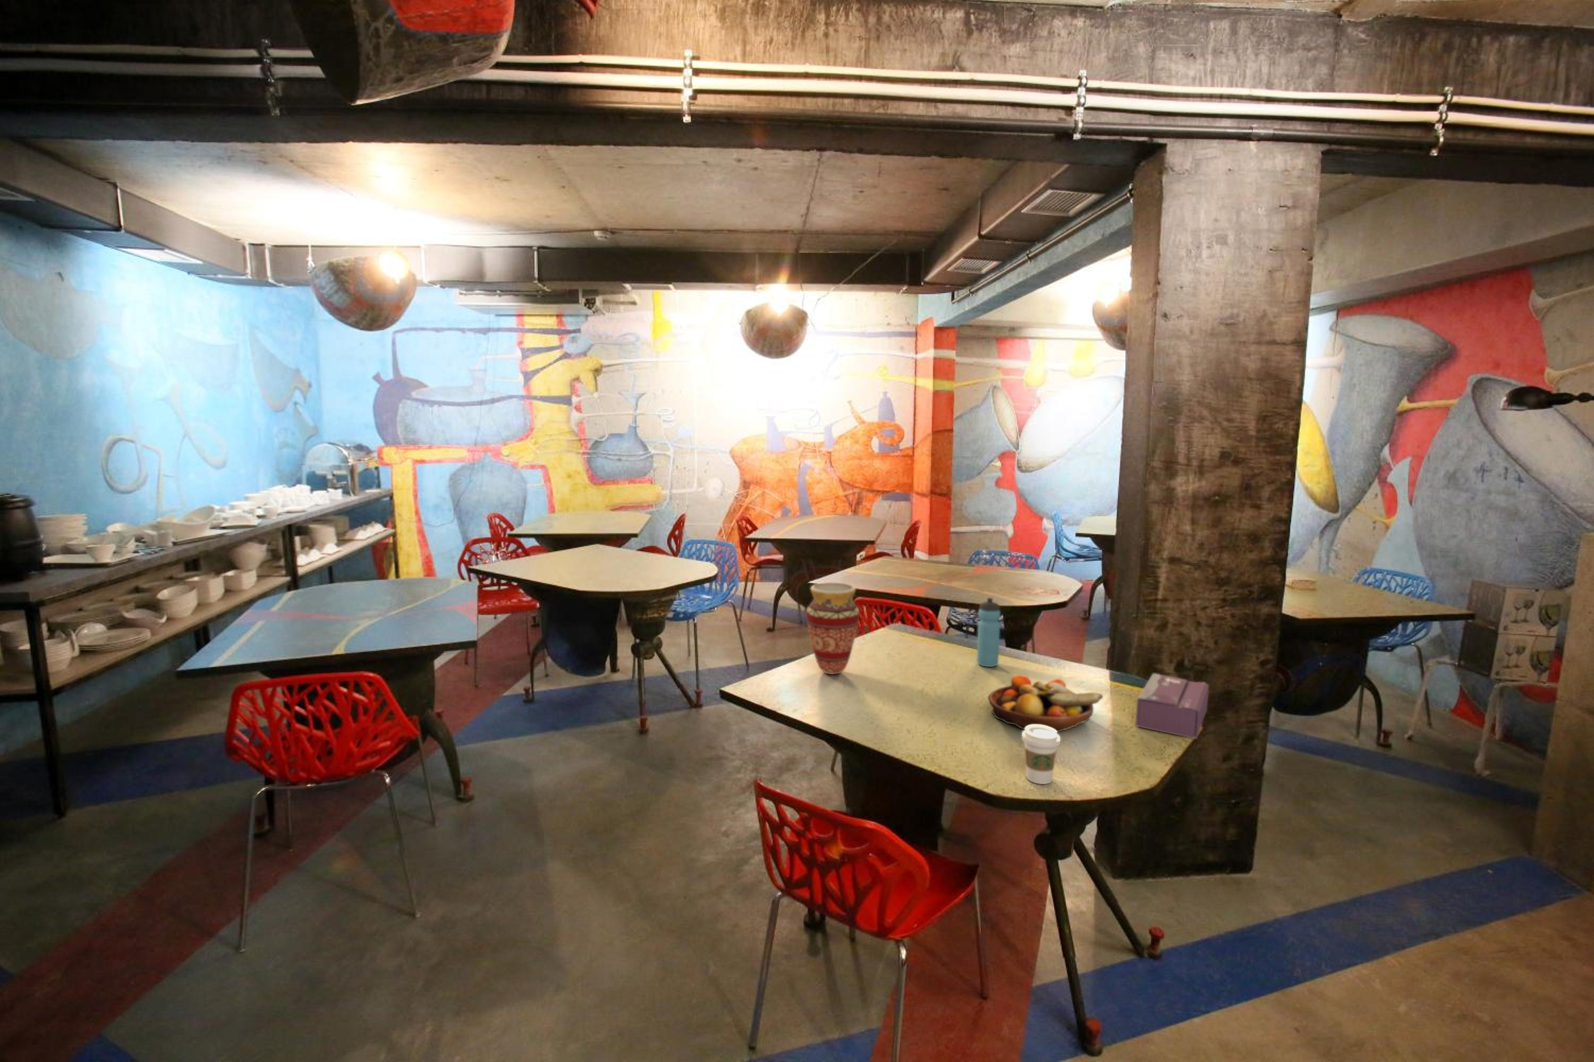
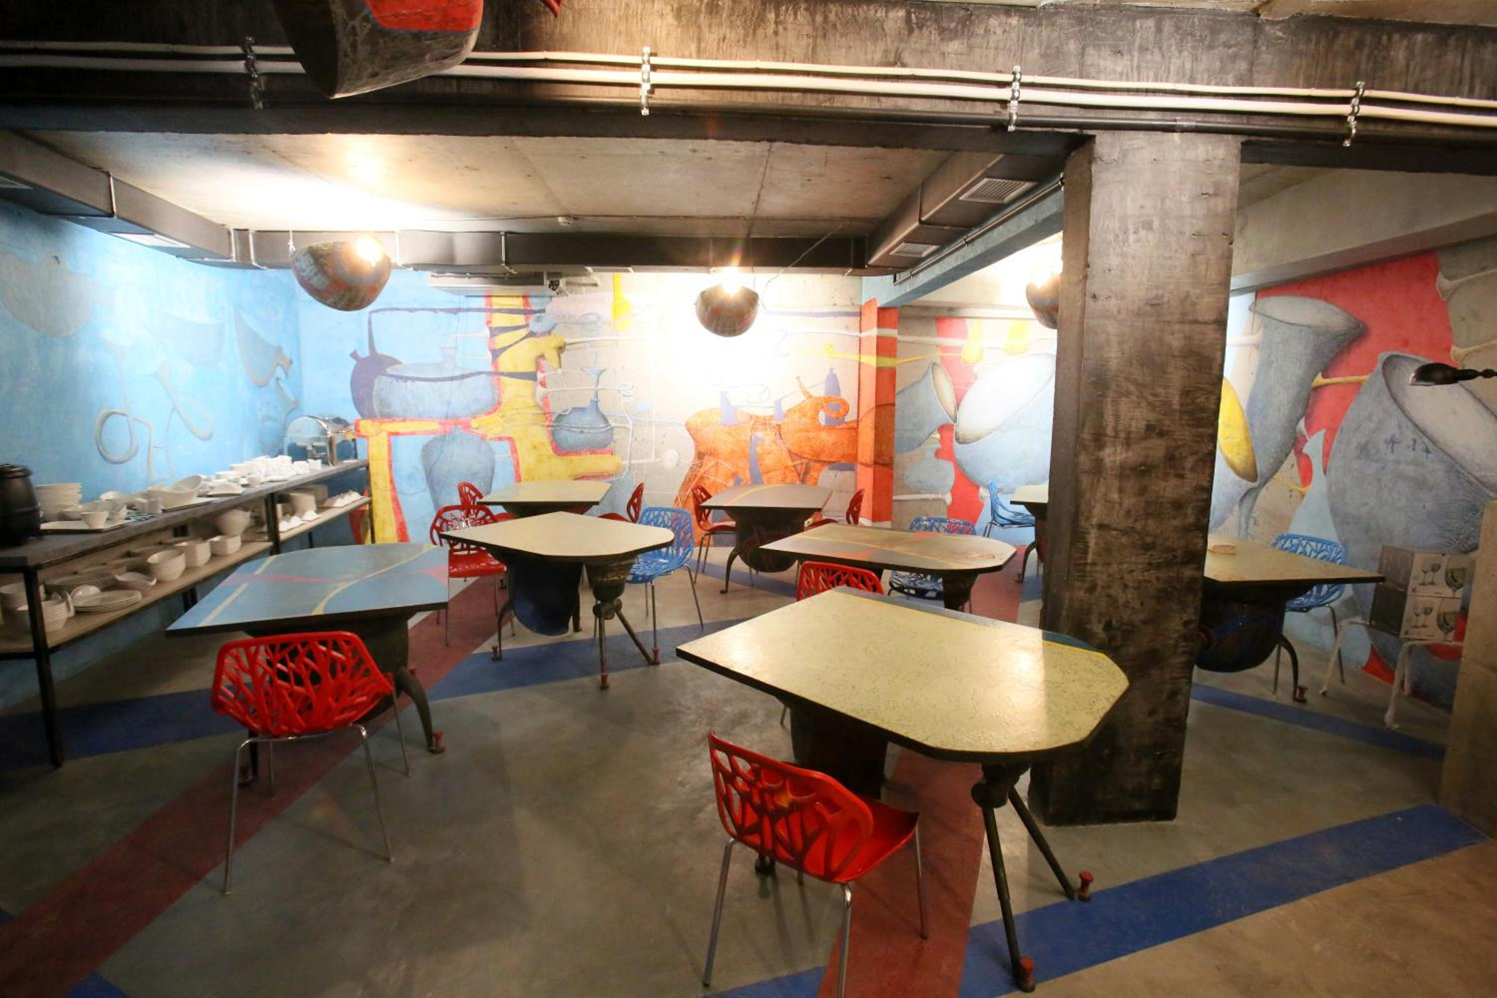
- fruit bowl [987,674,1103,732]
- water bottle [976,597,1001,667]
- tissue box [1135,673,1210,740]
- vase [805,582,860,674]
- coffee cup [1021,725,1061,785]
